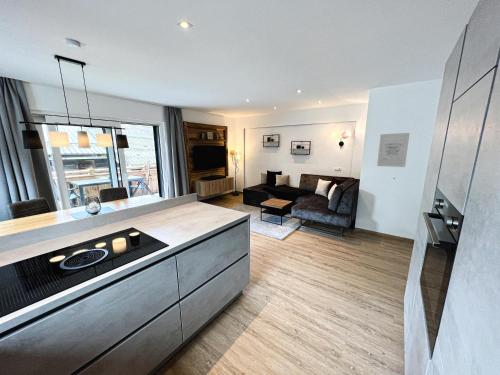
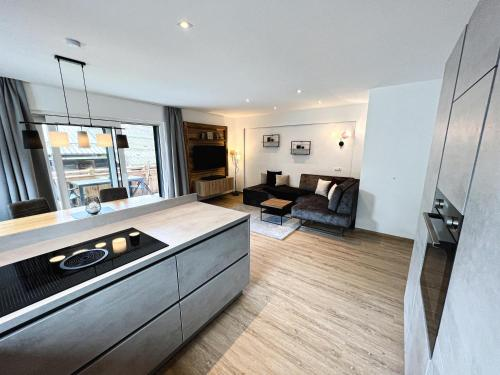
- wall art [376,132,410,168]
